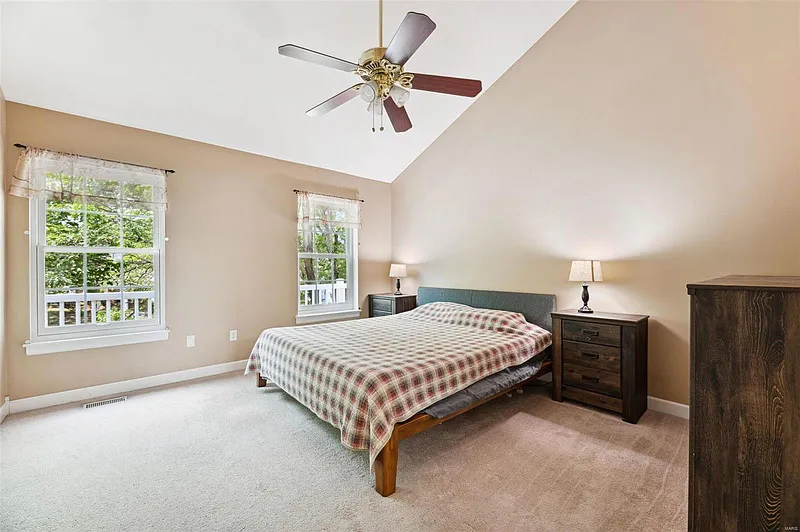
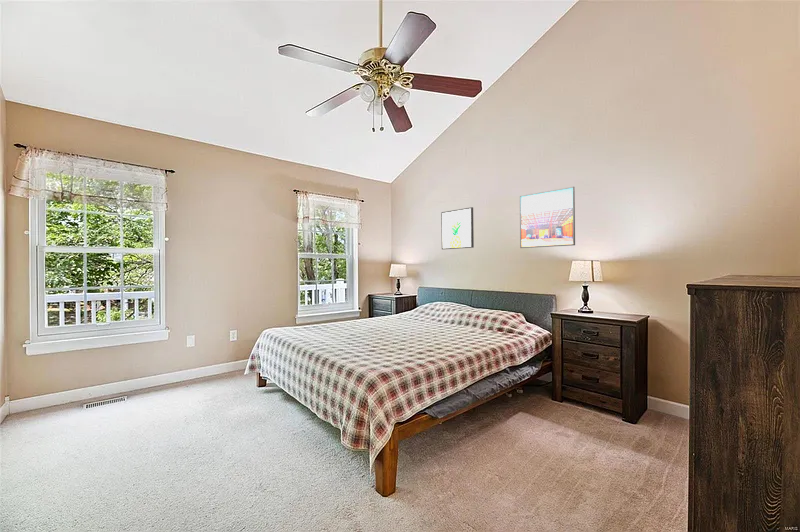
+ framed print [519,186,576,249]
+ wall art [440,206,475,250]
